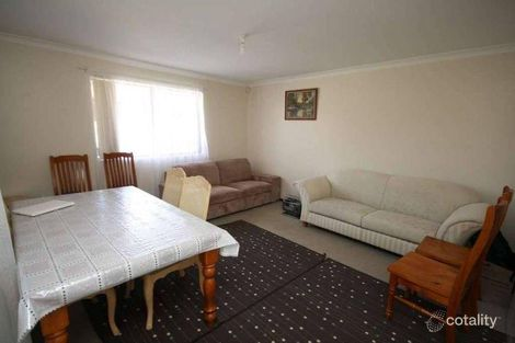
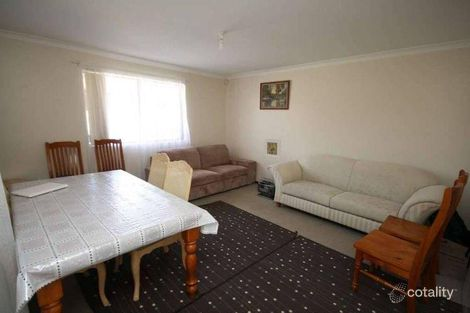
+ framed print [264,138,282,159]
